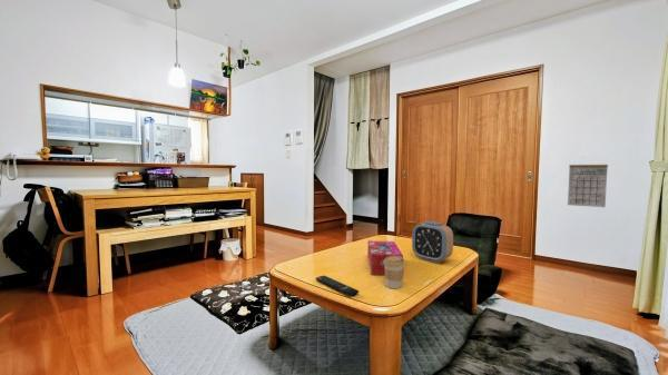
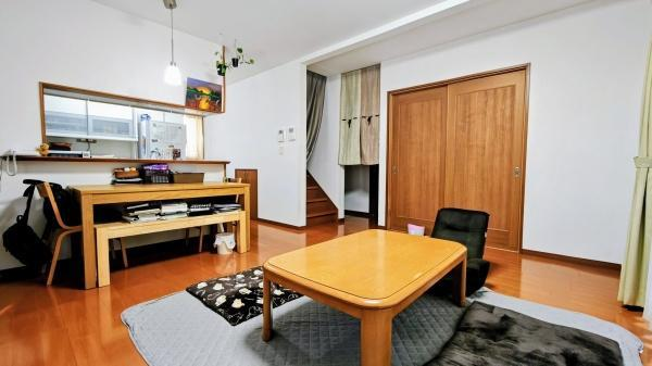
- remote control [315,275,360,297]
- tissue box [366,239,404,276]
- calendar [567,156,609,208]
- coffee cup [384,256,405,289]
- alarm clock [411,220,454,264]
